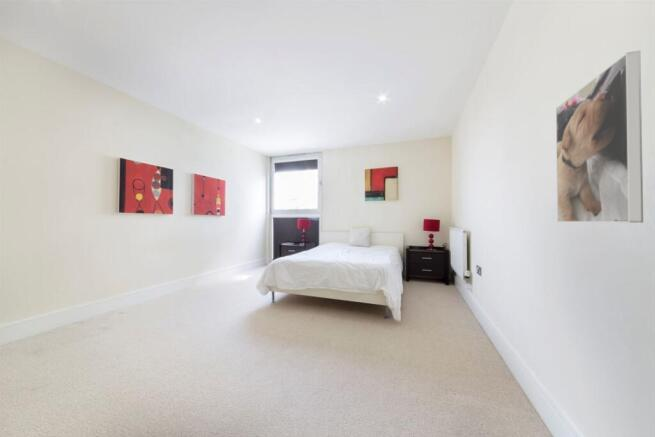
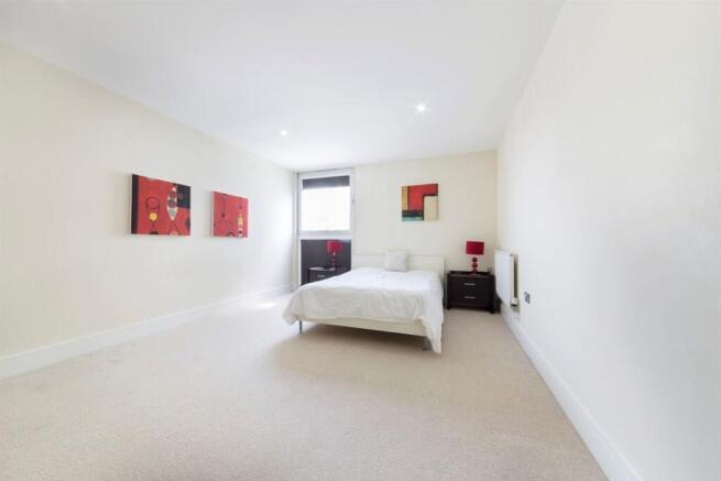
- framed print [555,49,644,224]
